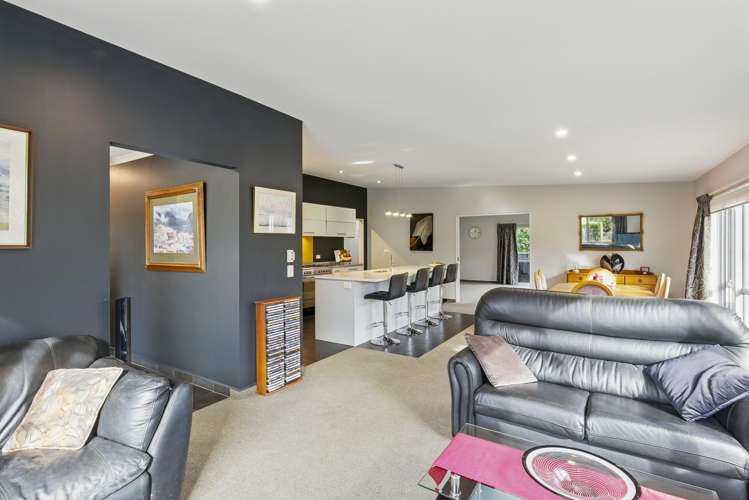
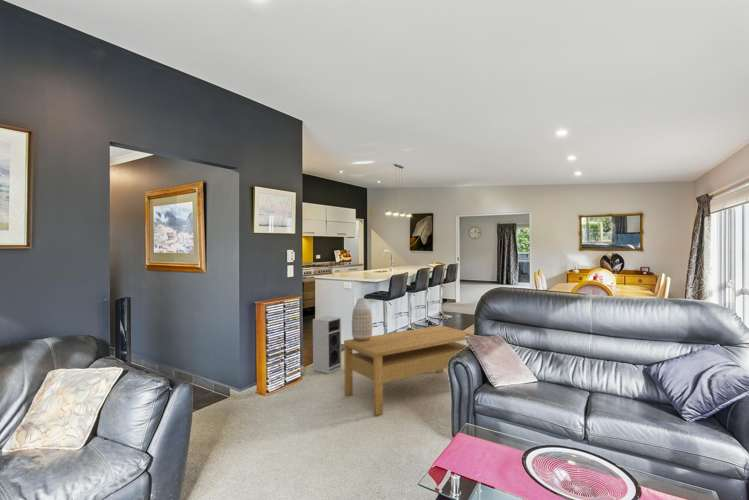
+ vase [351,297,373,341]
+ speaker [312,315,342,375]
+ coffee table [343,324,475,416]
